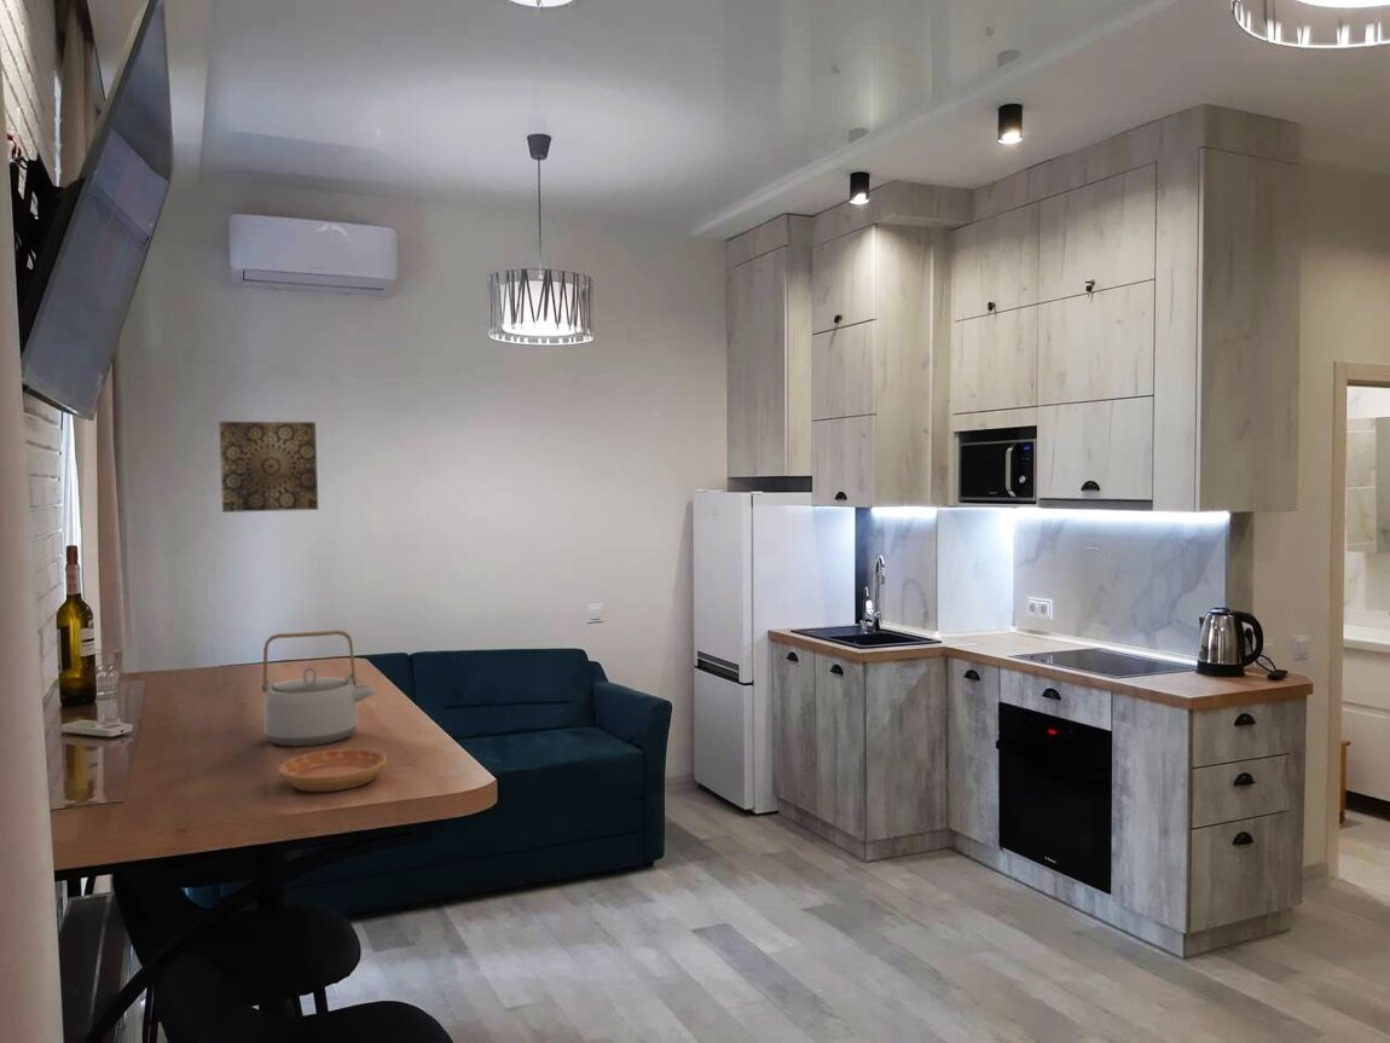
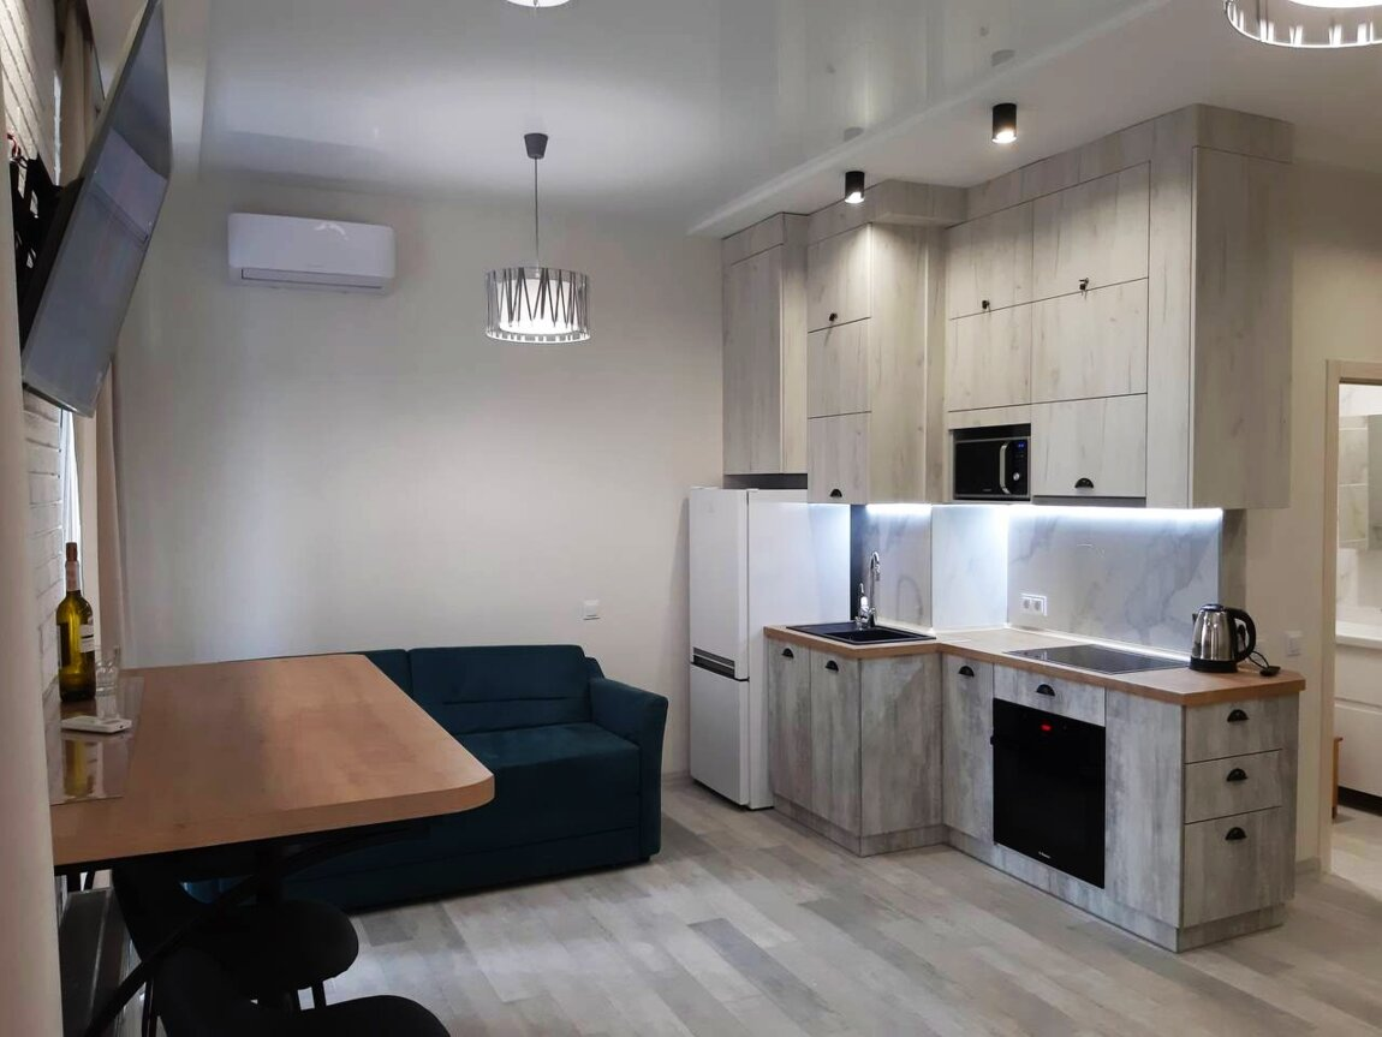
- teapot [260,628,377,748]
- saucer [278,747,388,793]
- wall art [218,421,319,514]
